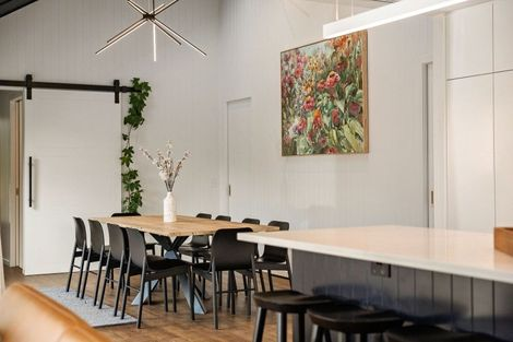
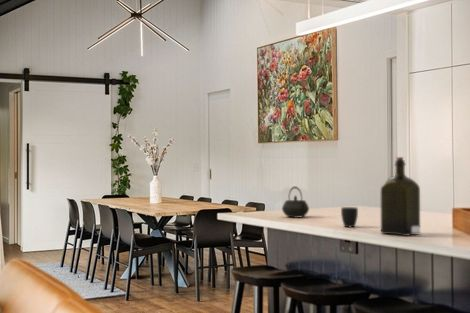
+ kettle [281,185,310,219]
+ mug [340,206,359,228]
+ liquor [380,156,421,237]
